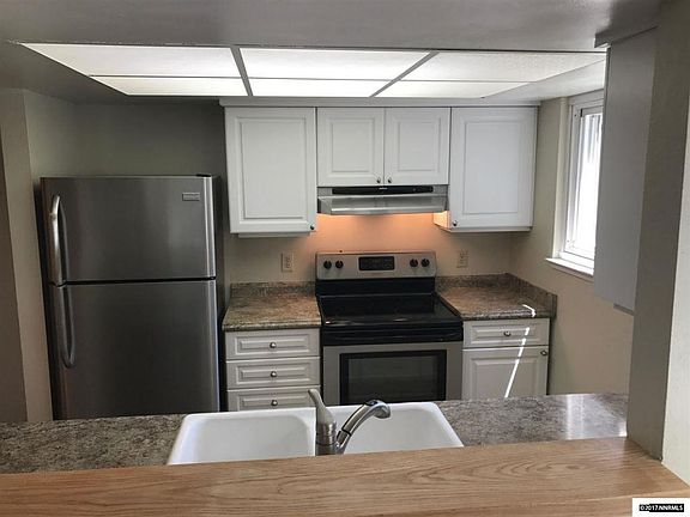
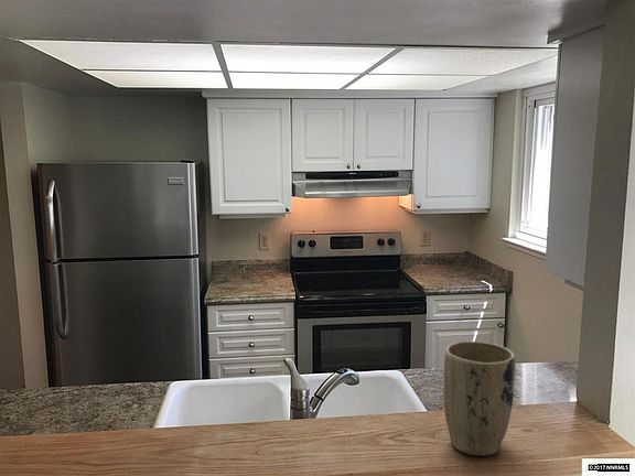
+ plant pot [442,340,516,457]
